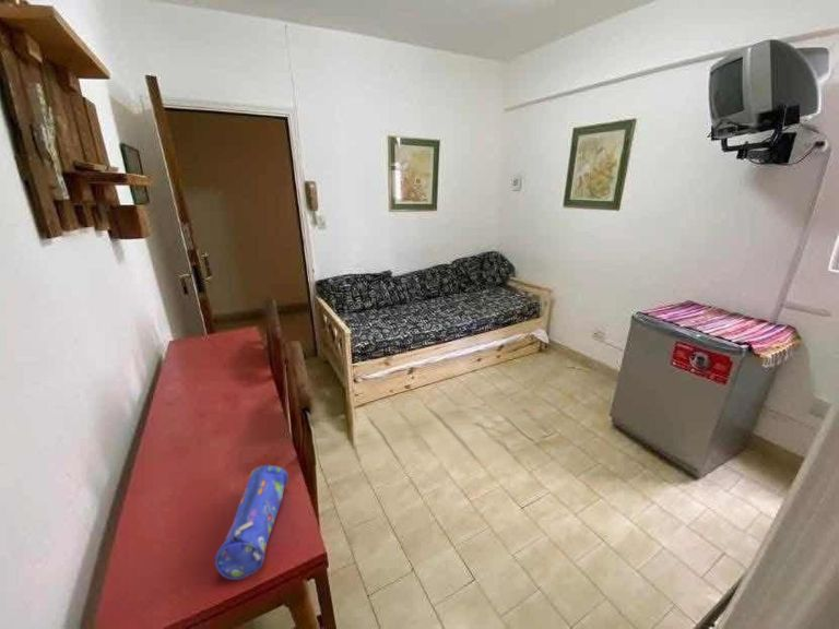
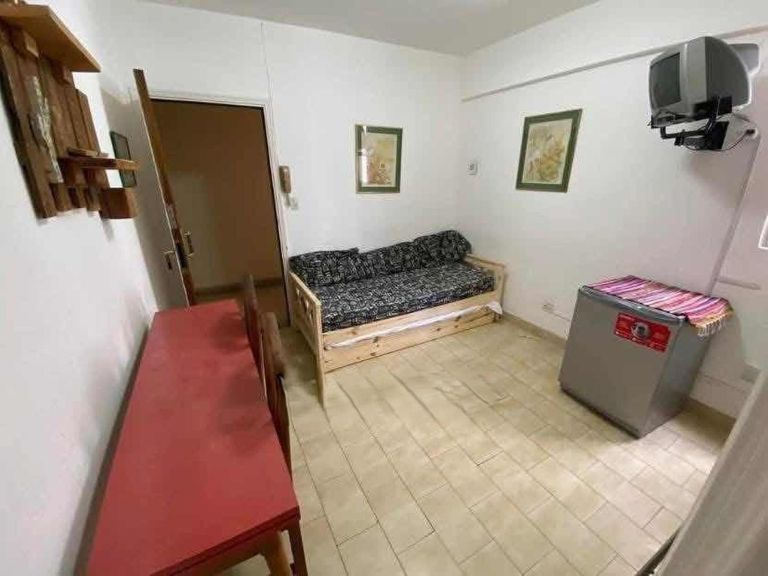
- pencil case [214,464,289,581]
